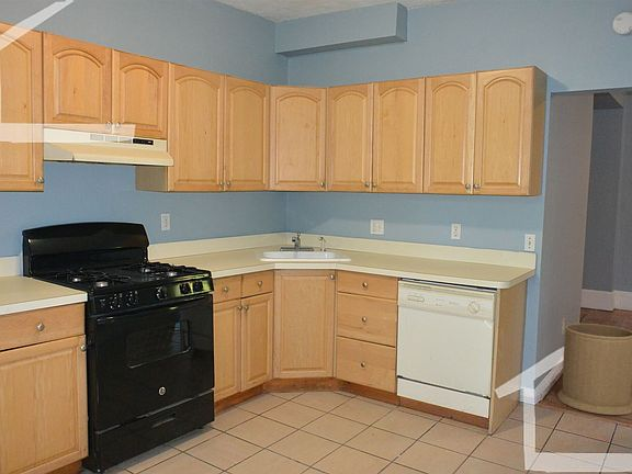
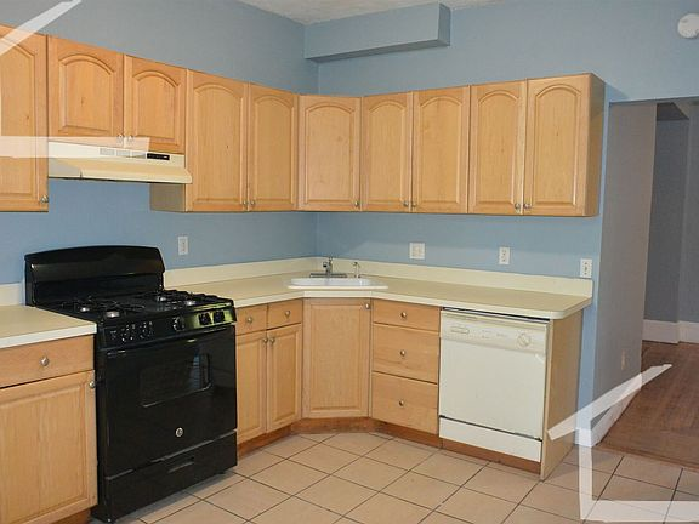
- trash can [556,323,632,416]
